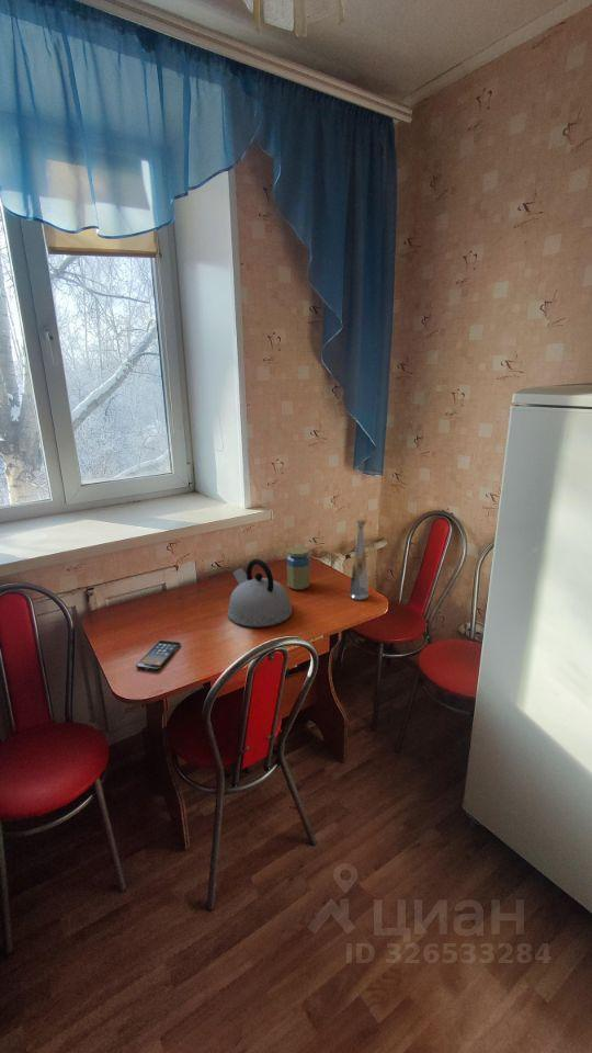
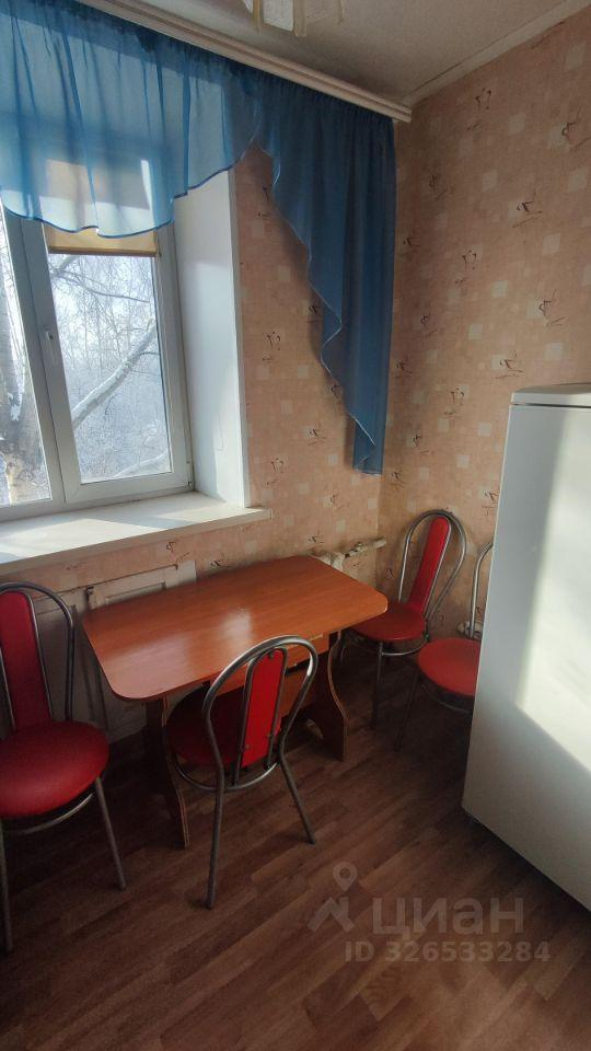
- bottle [349,518,369,601]
- smartphone [135,639,182,671]
- jar [286,546,310,590]
- kettle [227,558,294,629]
